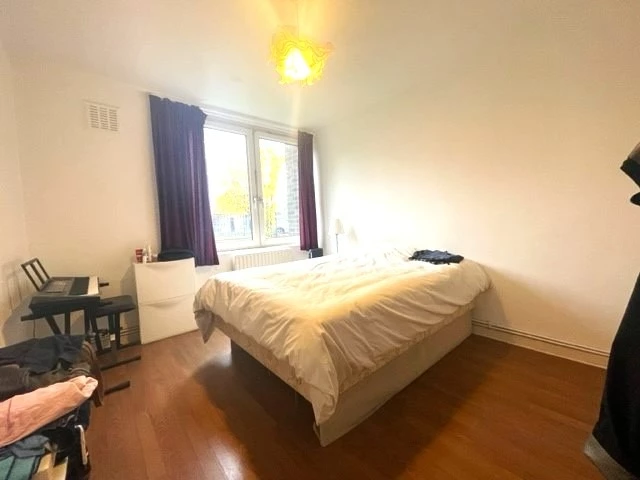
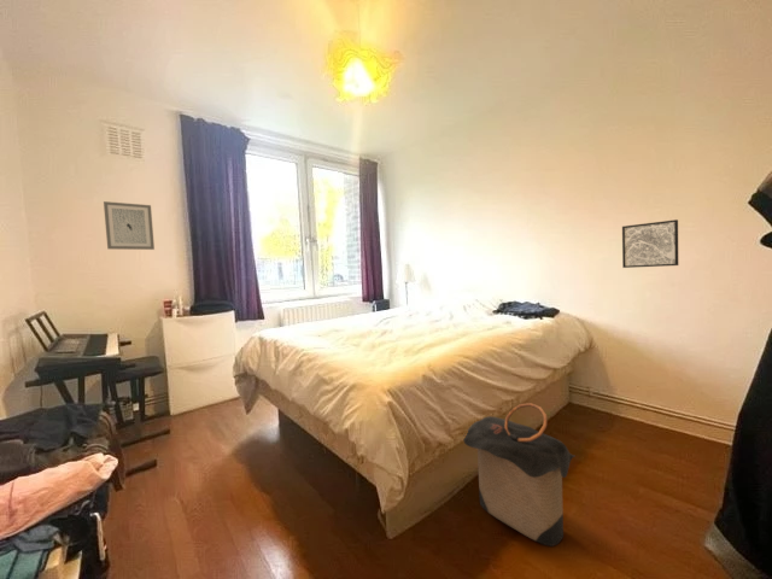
+ wall art [103,200,156,251]
+ wall art [621,218,679,269]
+ laundry hamper [462,402,575,548]
